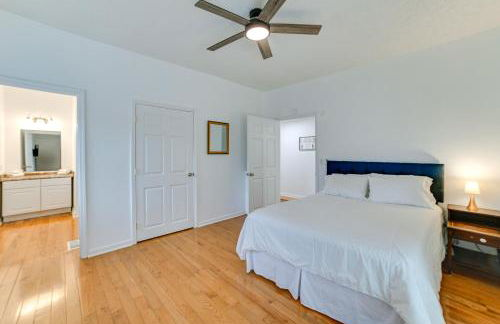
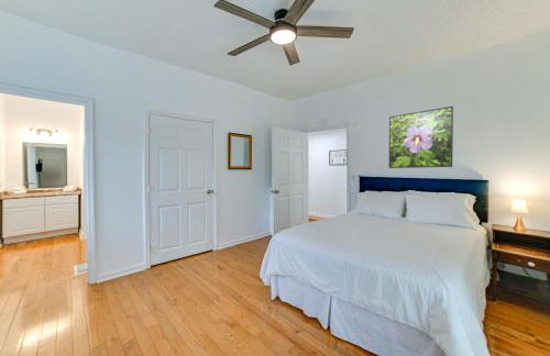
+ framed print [388,105,454,169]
